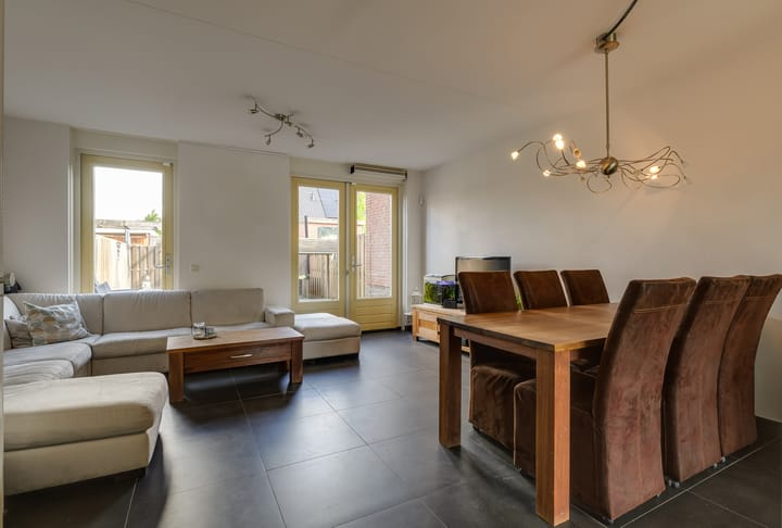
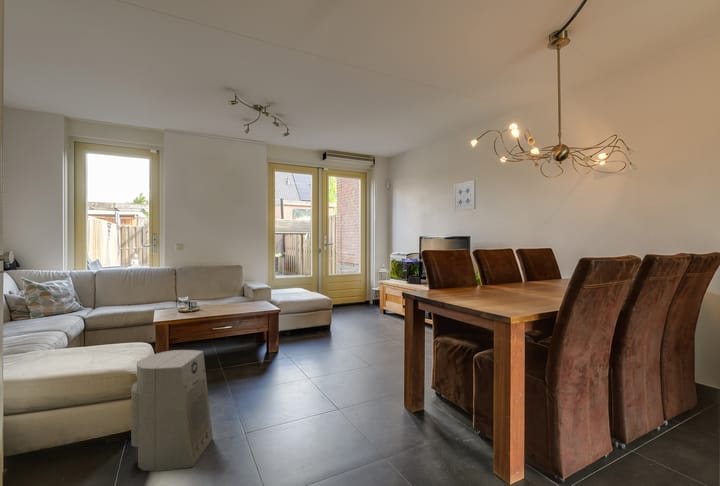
+ fan [130,349,214,472]
+ wall art [453,179,477,212]
